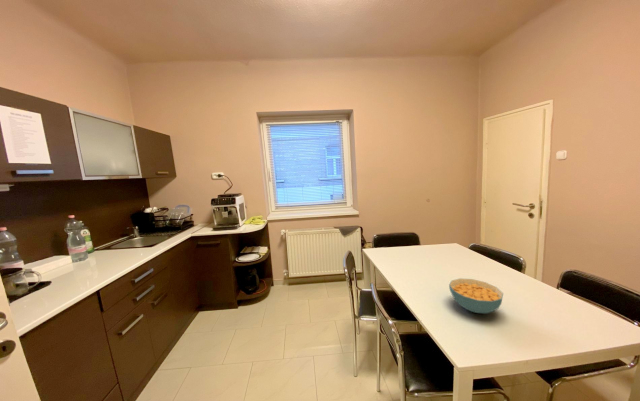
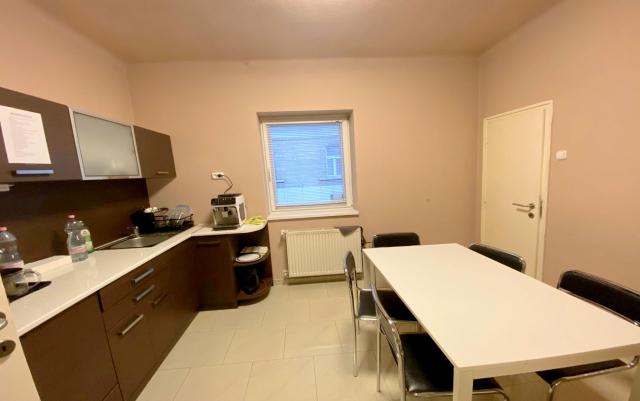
- cereal bowl [448,278,504,314]
